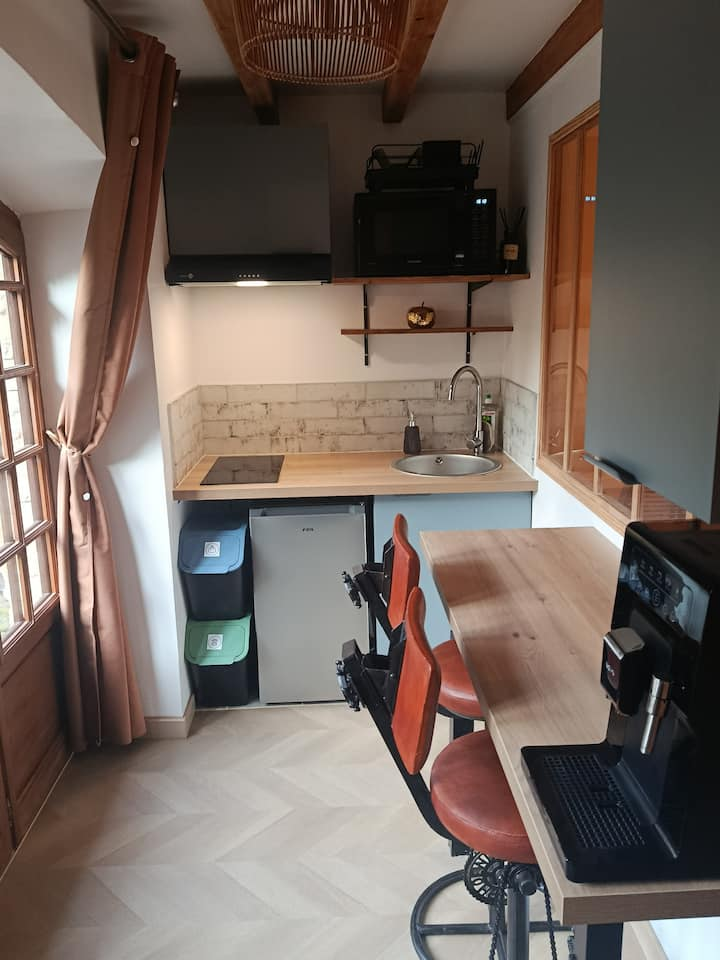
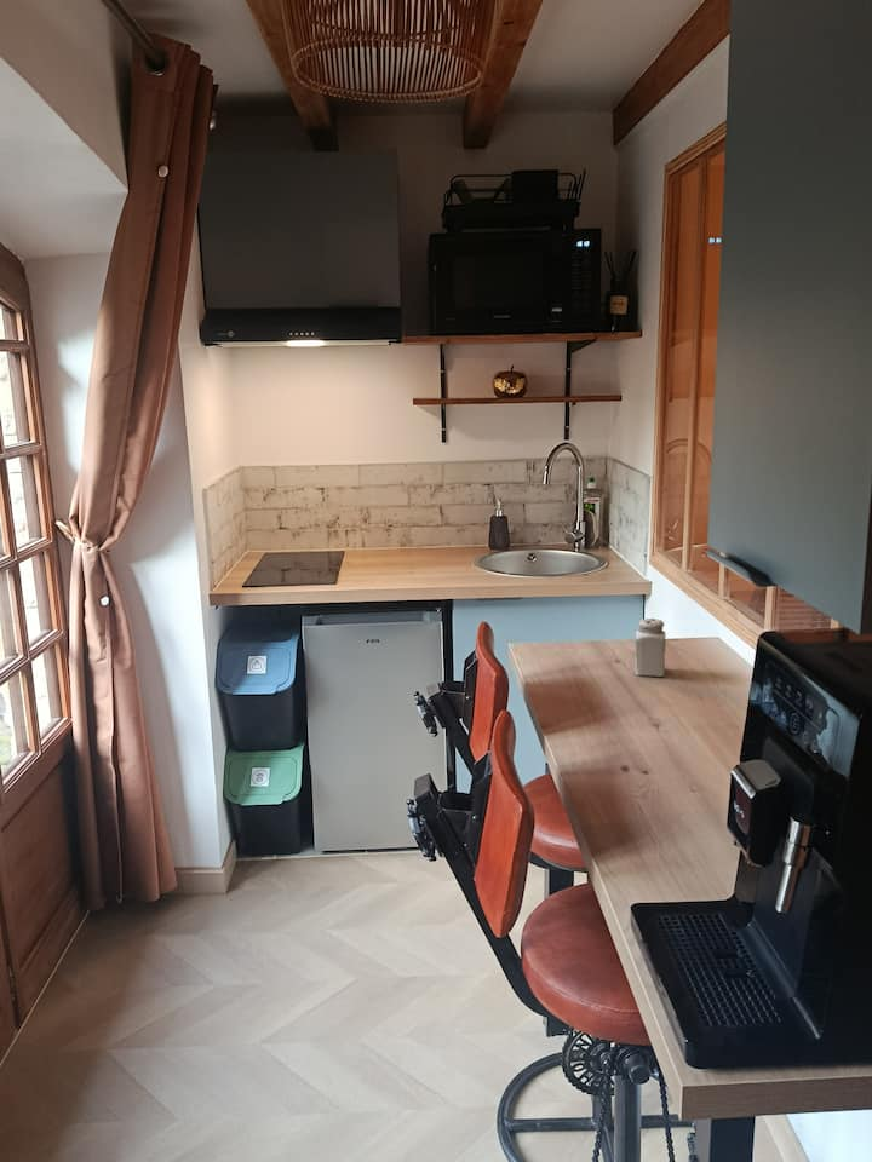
+ salt shaker [633,617,667,678]
